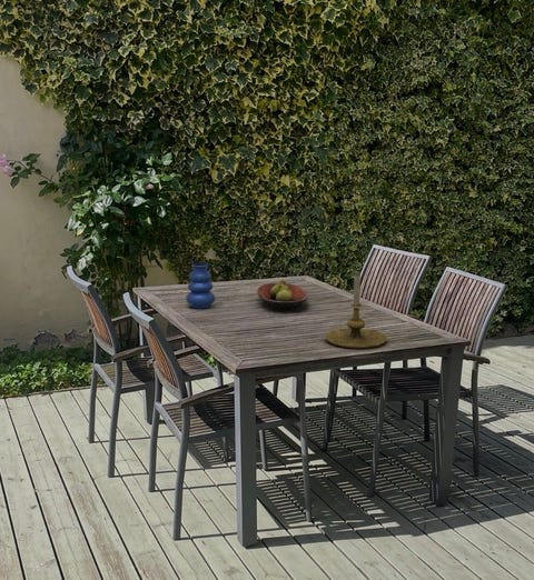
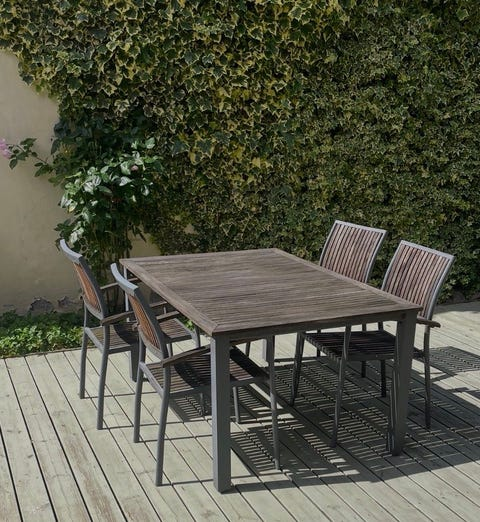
- candle holder [324,271,388,349]
- fruit bowl [256,279,309,312]
- vase [185,262,216,309]
